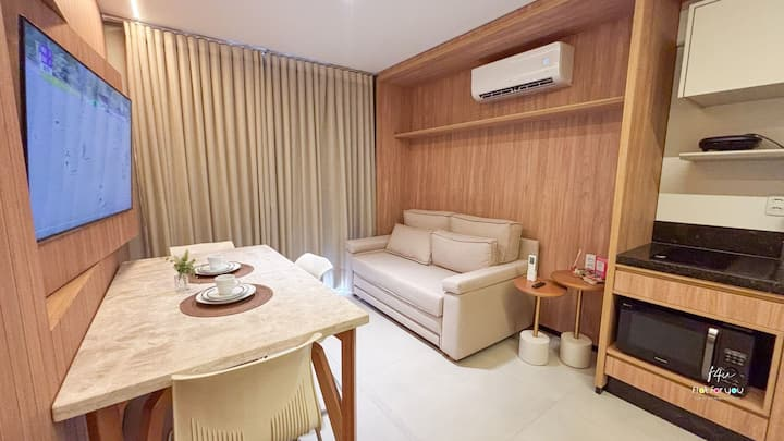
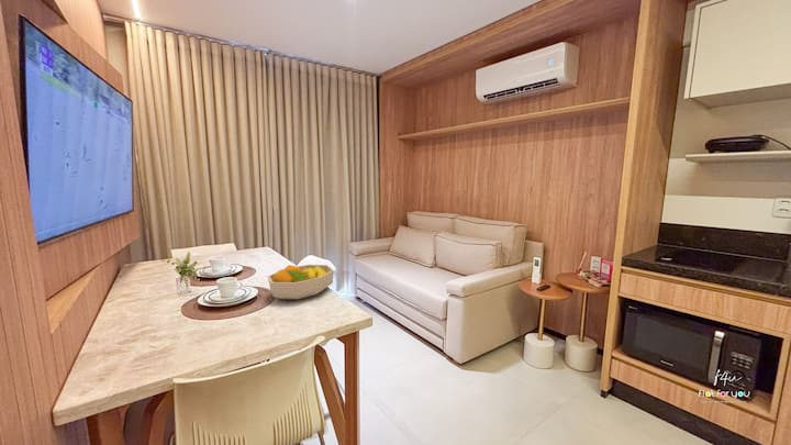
+ fruit bowl [267,264,335,301]
